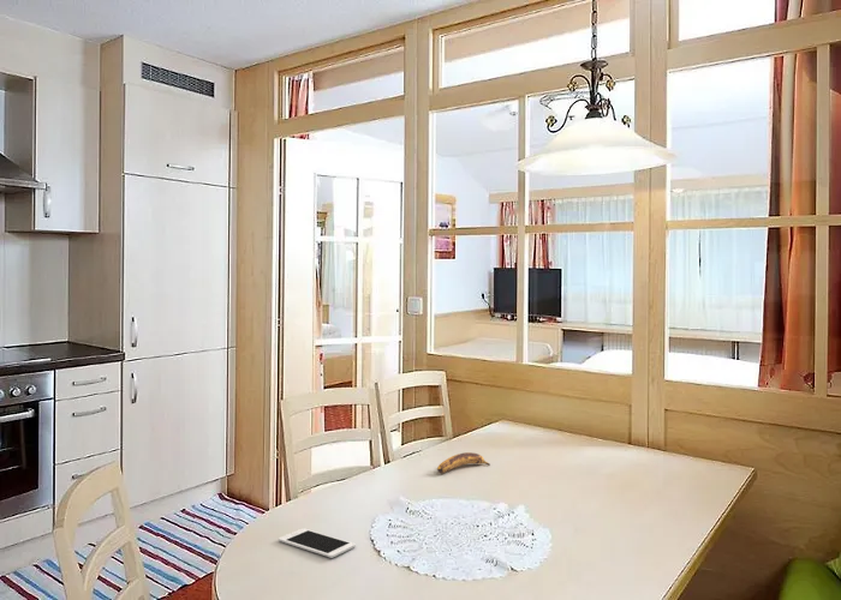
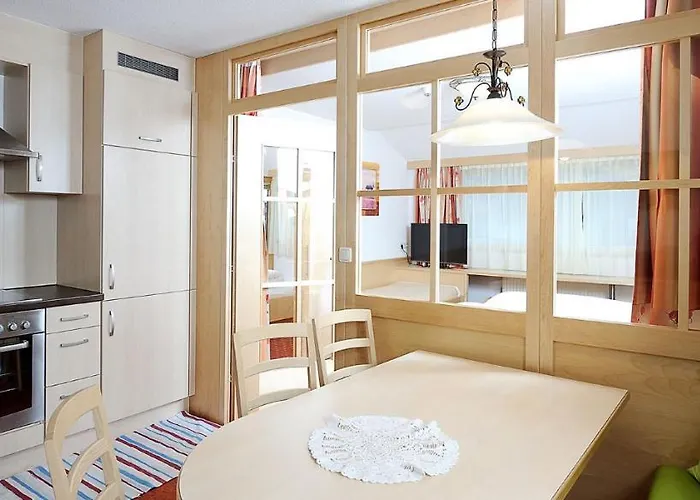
- cell phone [278,527,357,559]
- banana [436,451,491,474]
